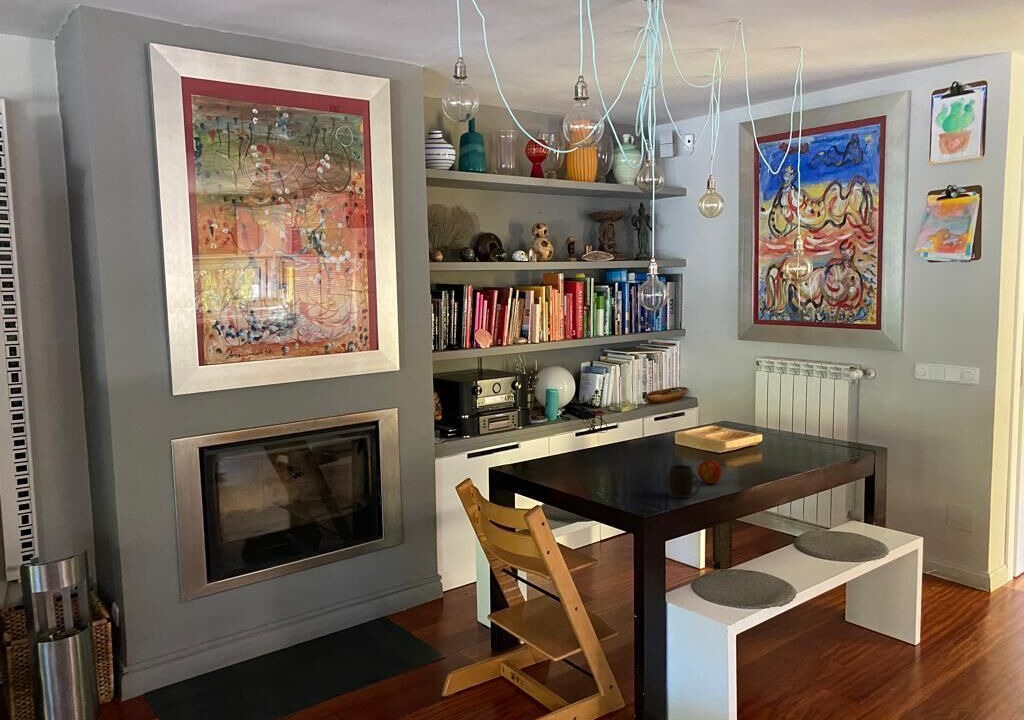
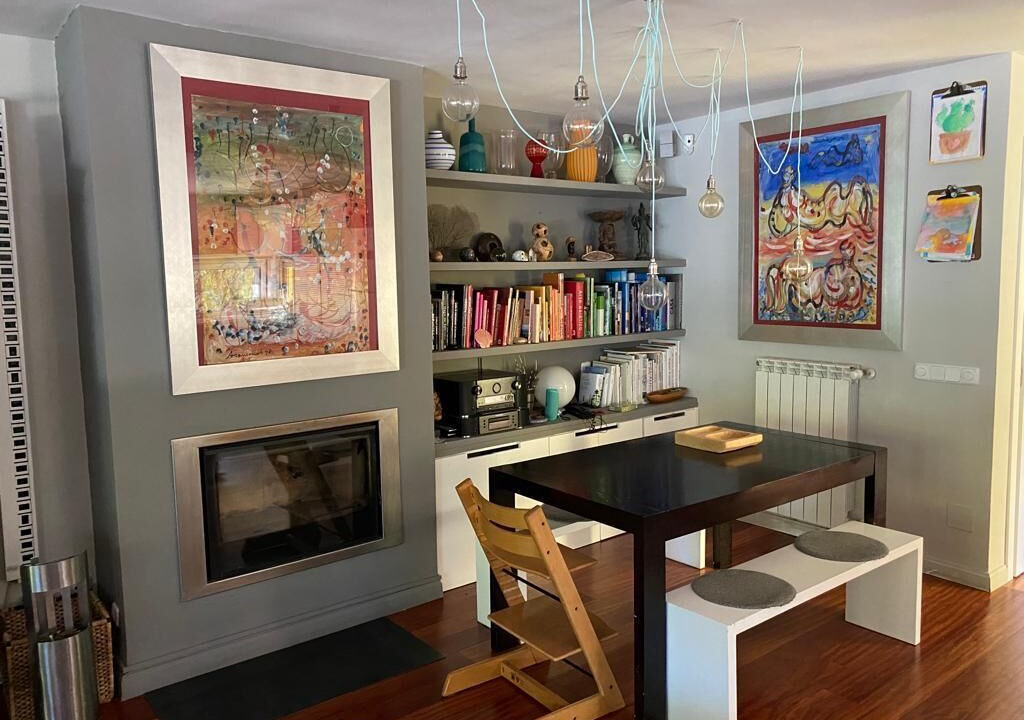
- mug [667,464,701,499]
- apple [696,459,723,485]
